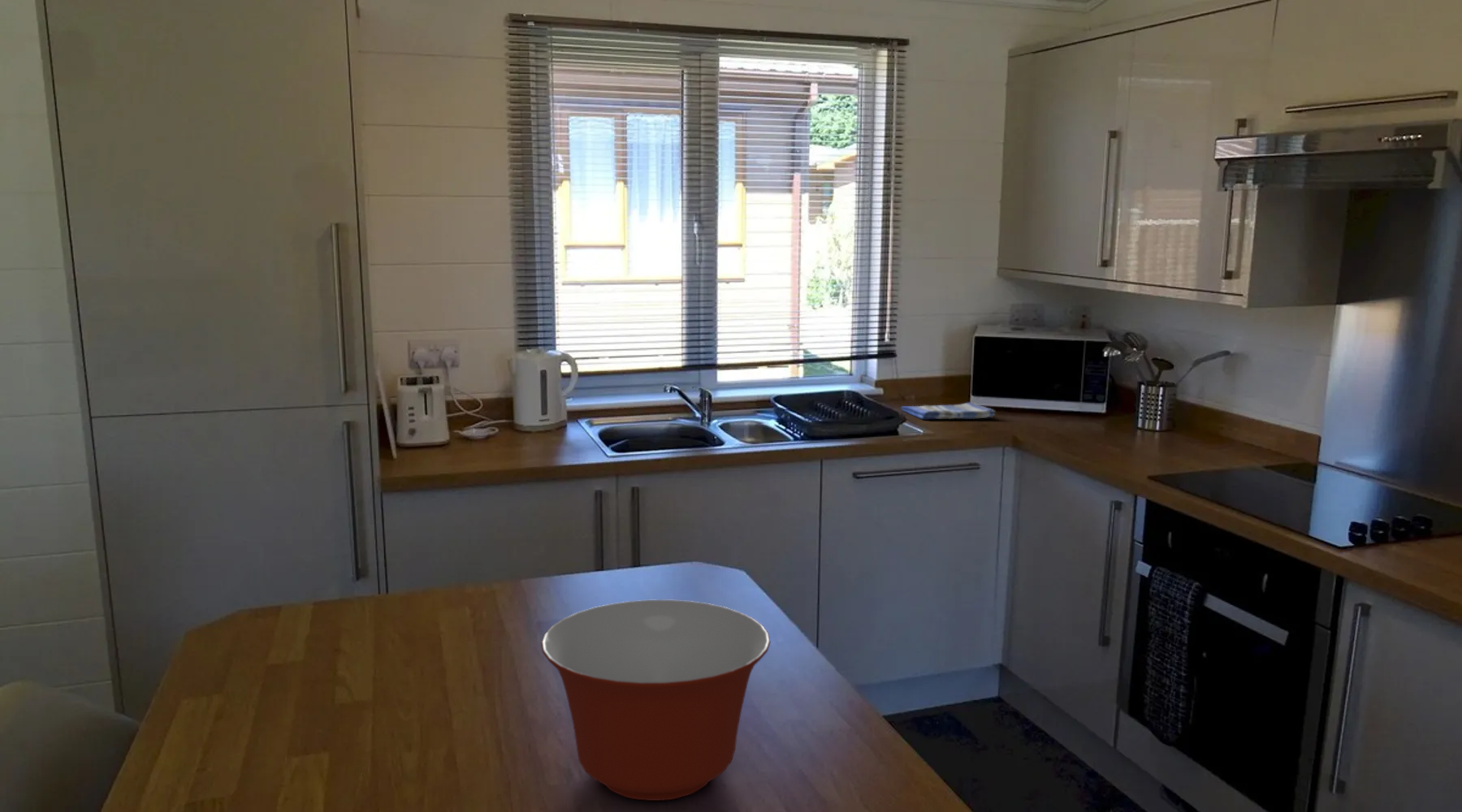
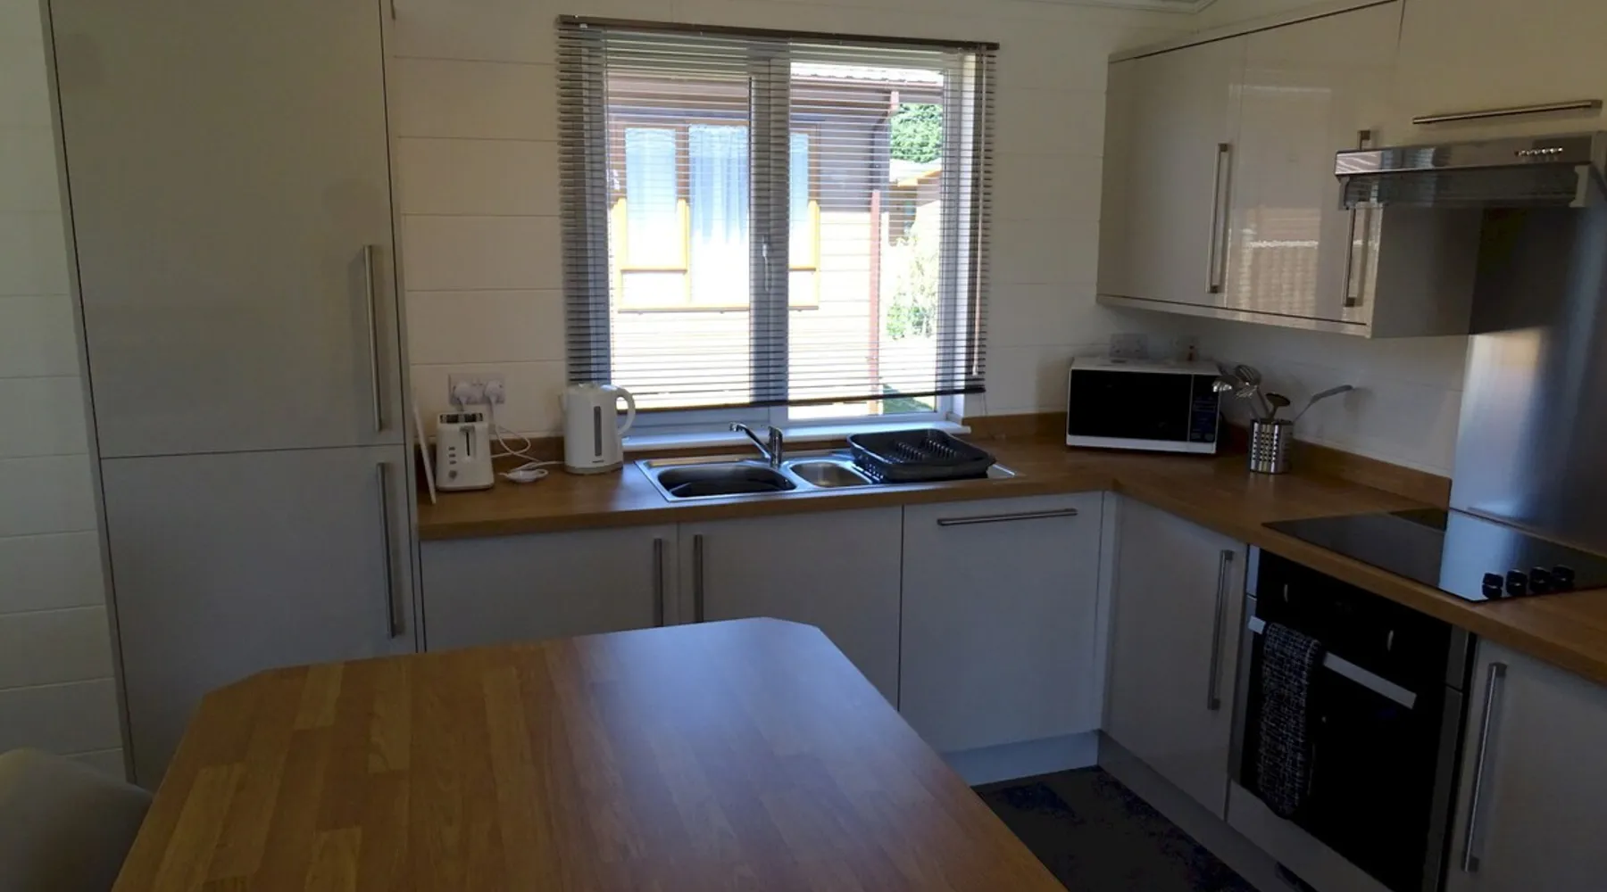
- dish towel [900,401,996,421]
- mixing bowl [540,599,771,801]
